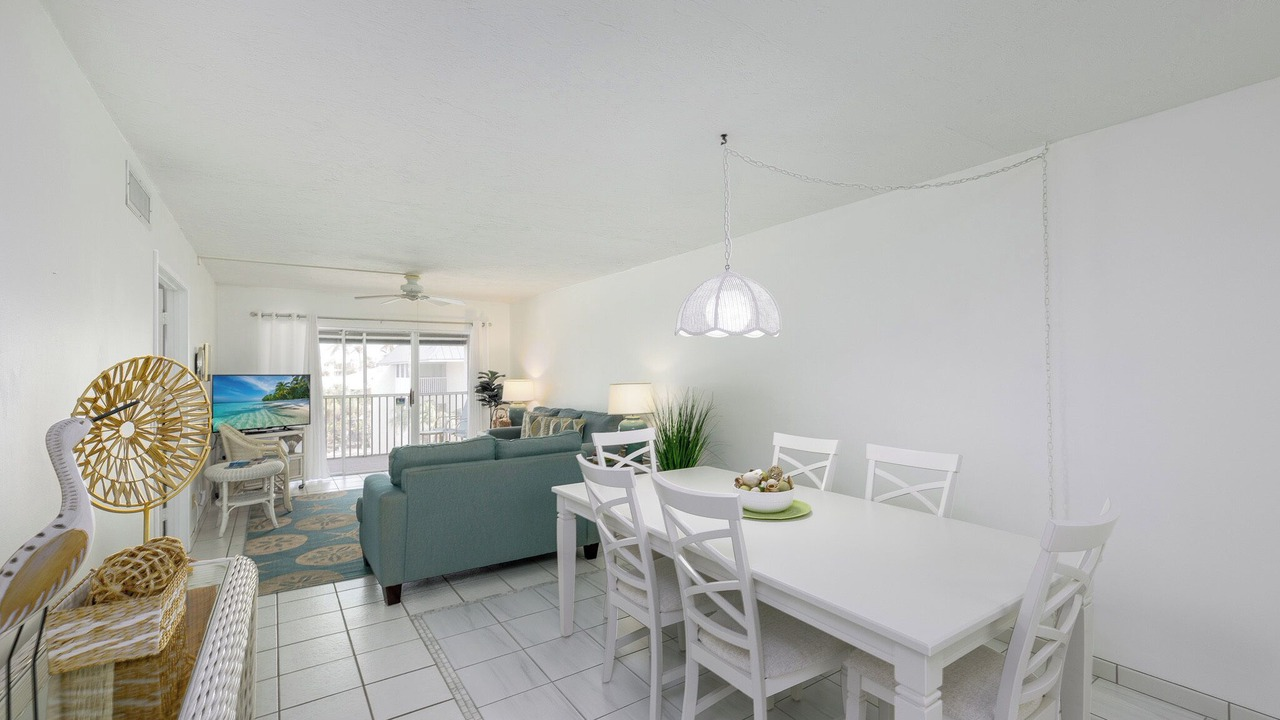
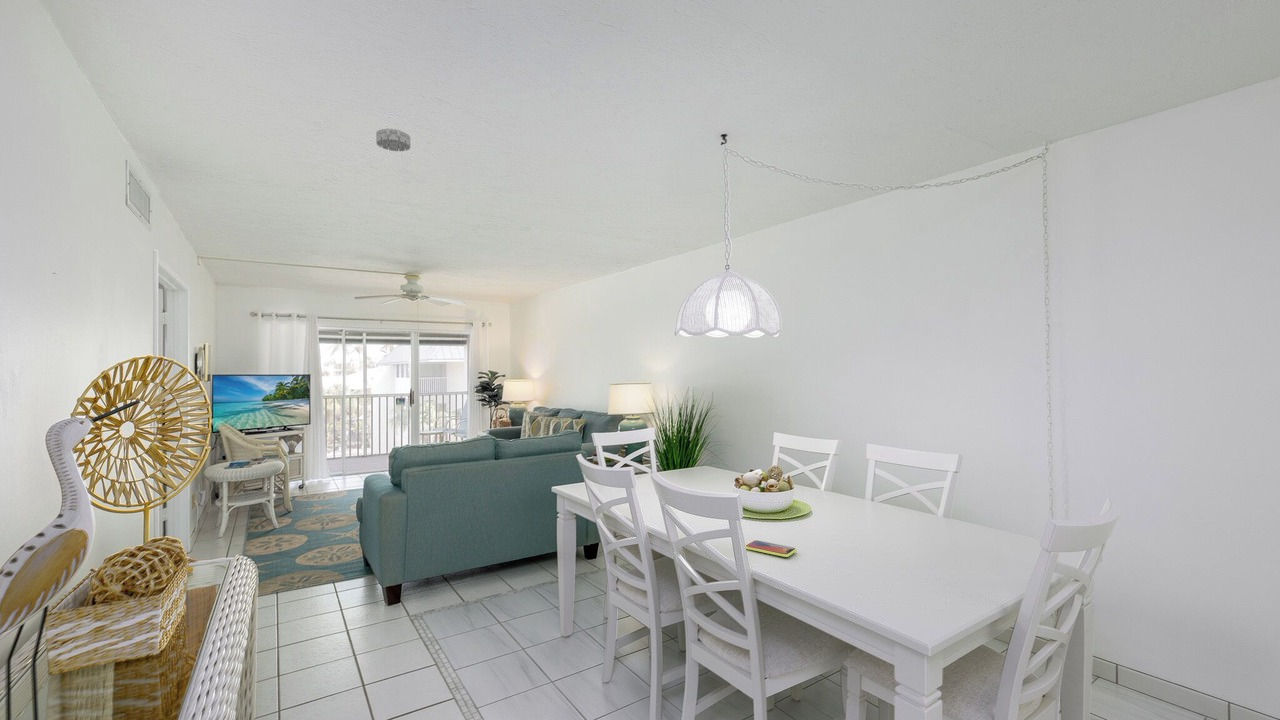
+ smartphone [744,539,798,558]
+ smoke detector [375,127,411,152]
